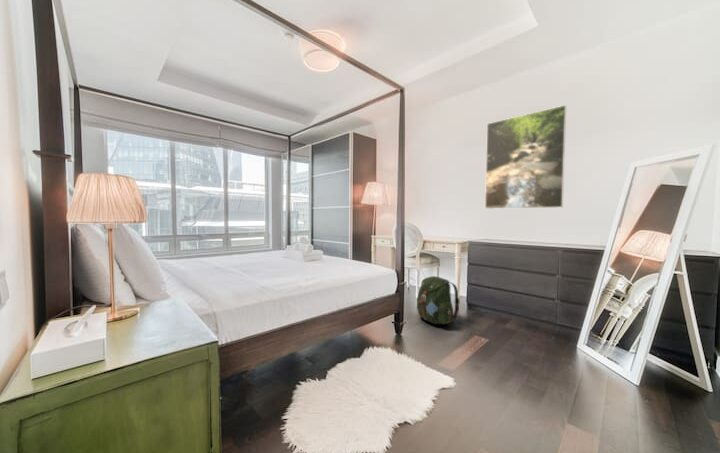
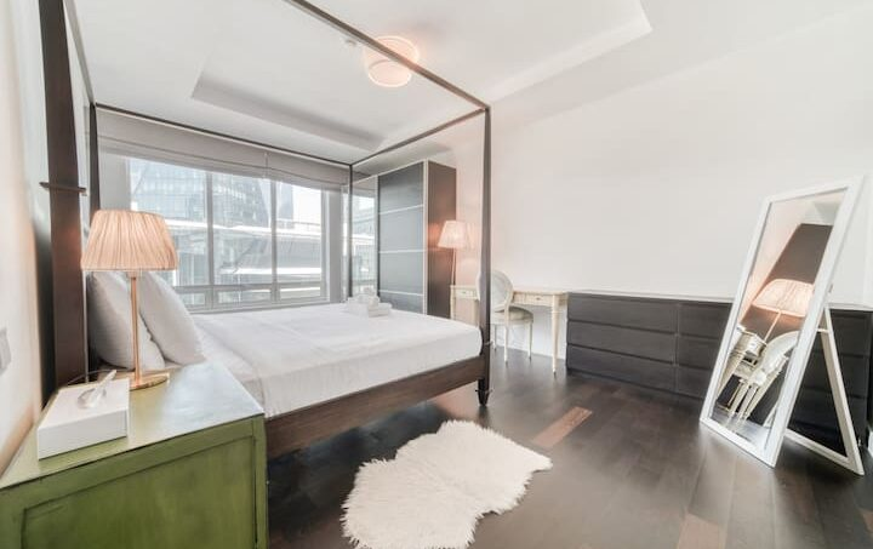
- backpack [416,275,461,325]
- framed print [484,104,567,210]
